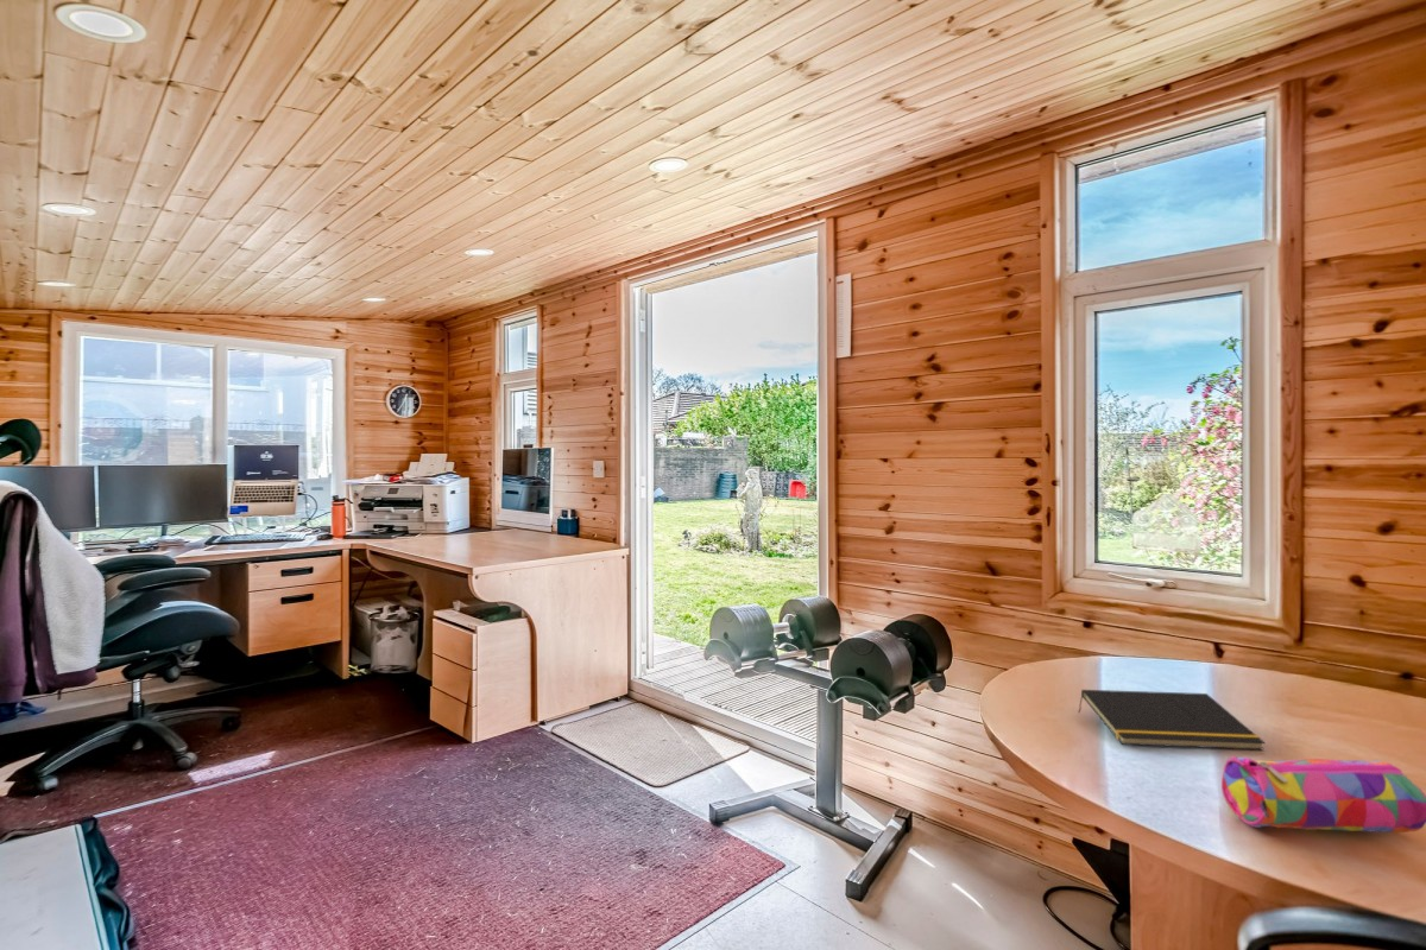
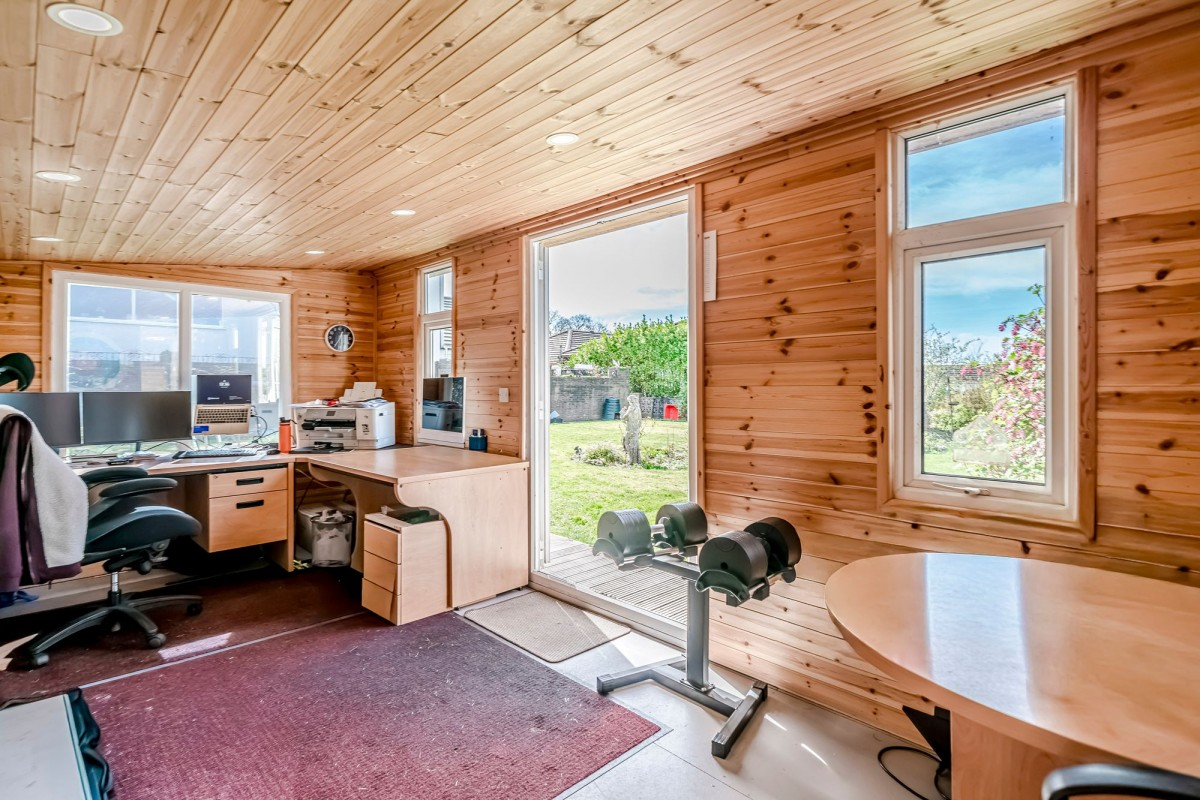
- pencil case [1220,755,1426,834]
- notepad [1077,689,1266,750]
